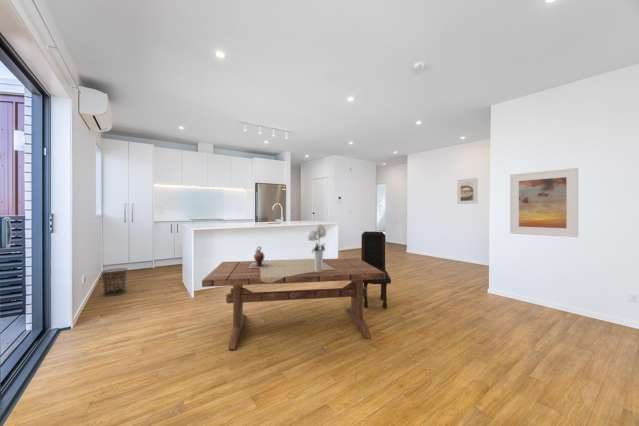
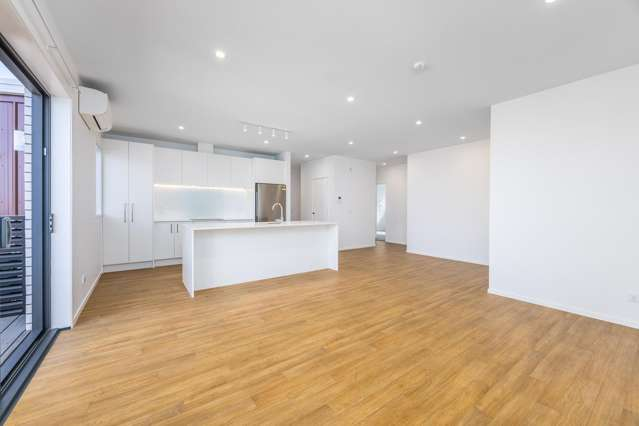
- ceramic jug [249,245,270,268]
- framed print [456,177,479,205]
- bouquet [307,223,328,271]
- dining chair [361,231,392,309]
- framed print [509,167,579,238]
- dining table [201,257,385,351]
- waste bin [100,267,129,297]
